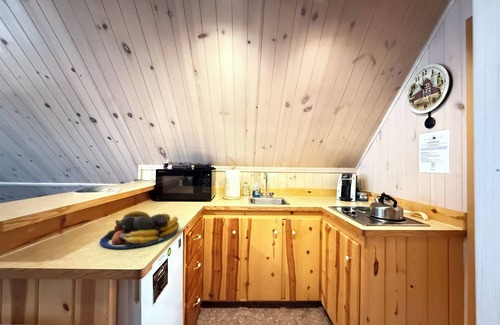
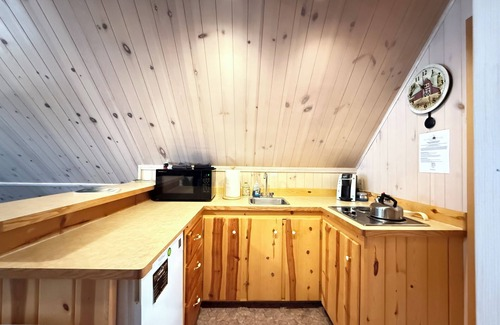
- fruit bowl [99,210,180,250]
